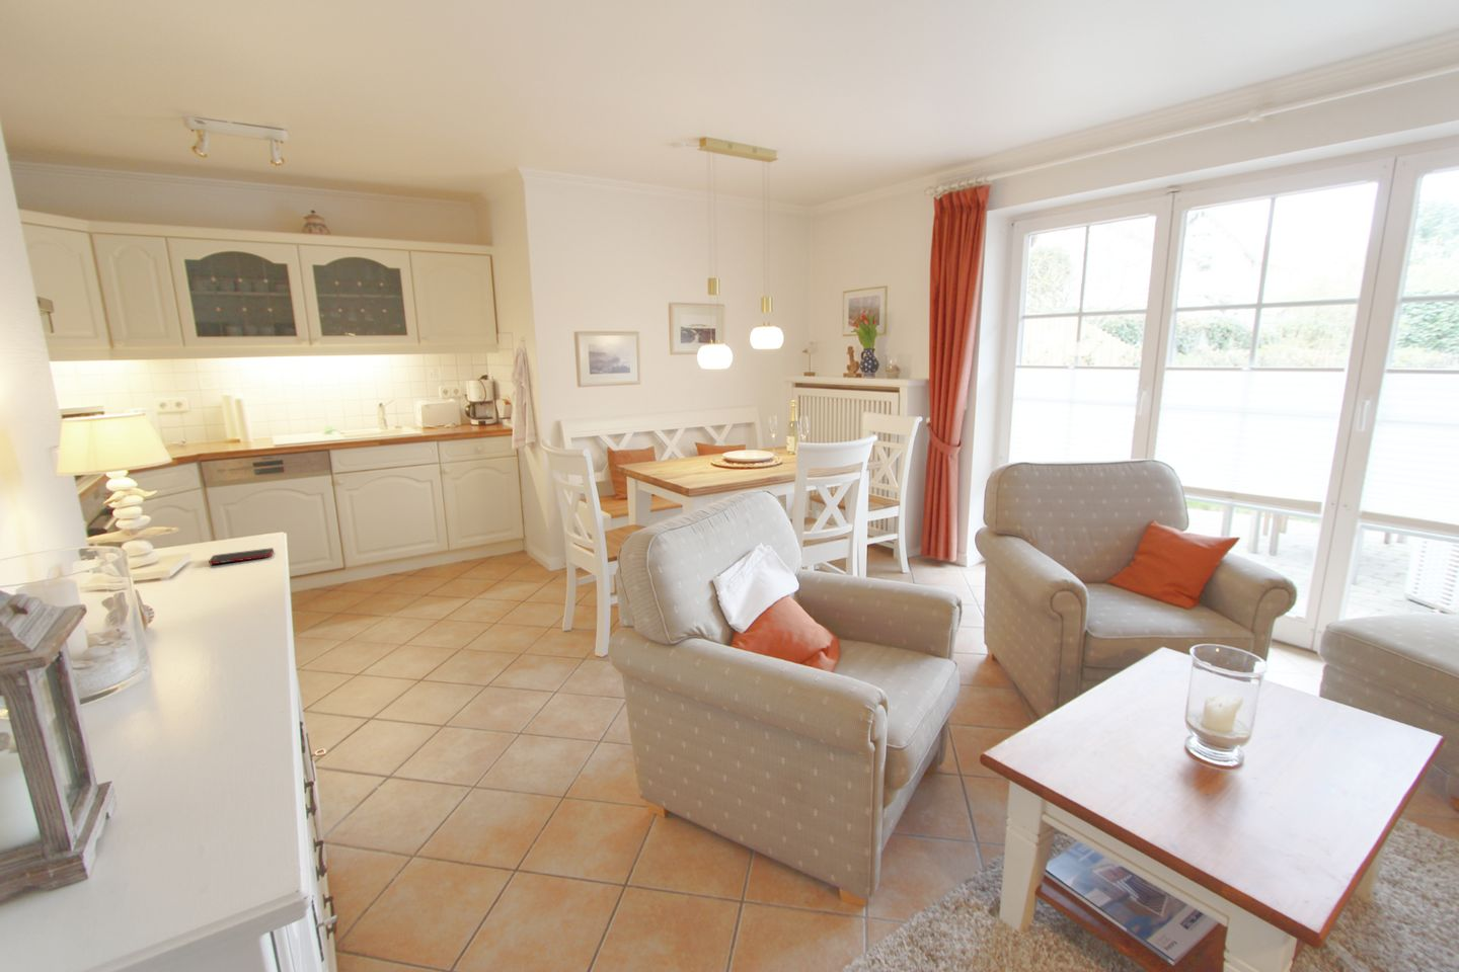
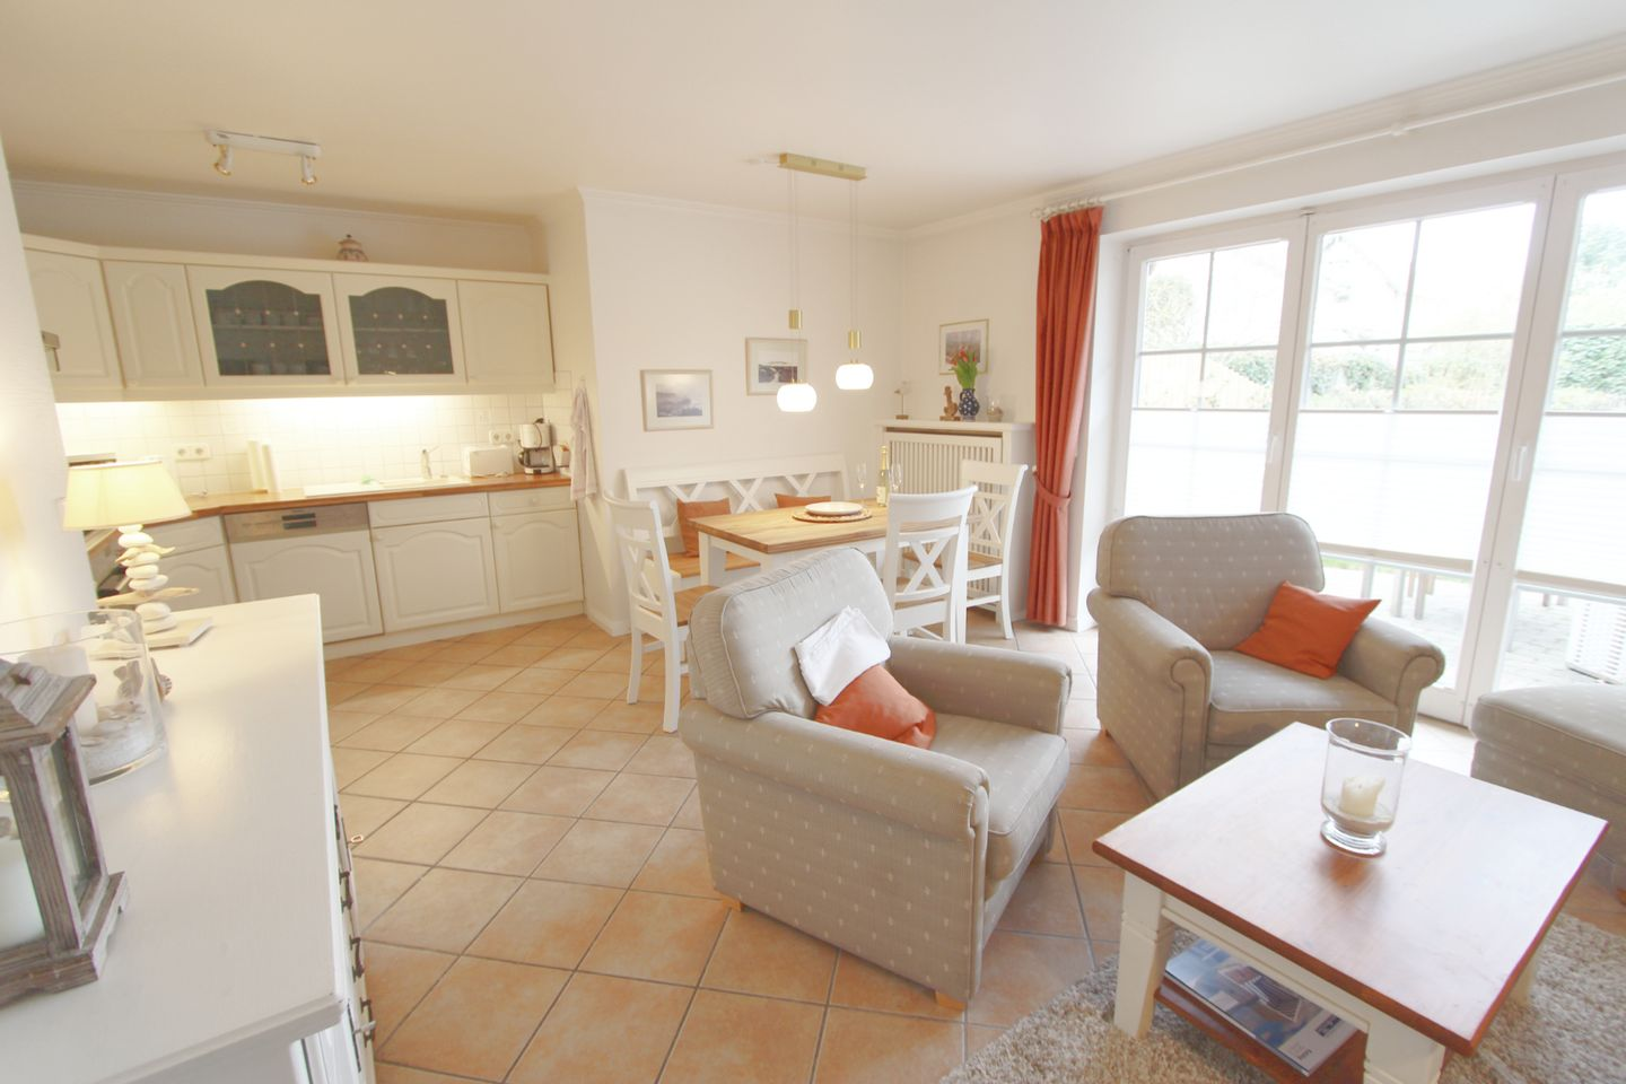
- cell phone [207,547,275,565]
